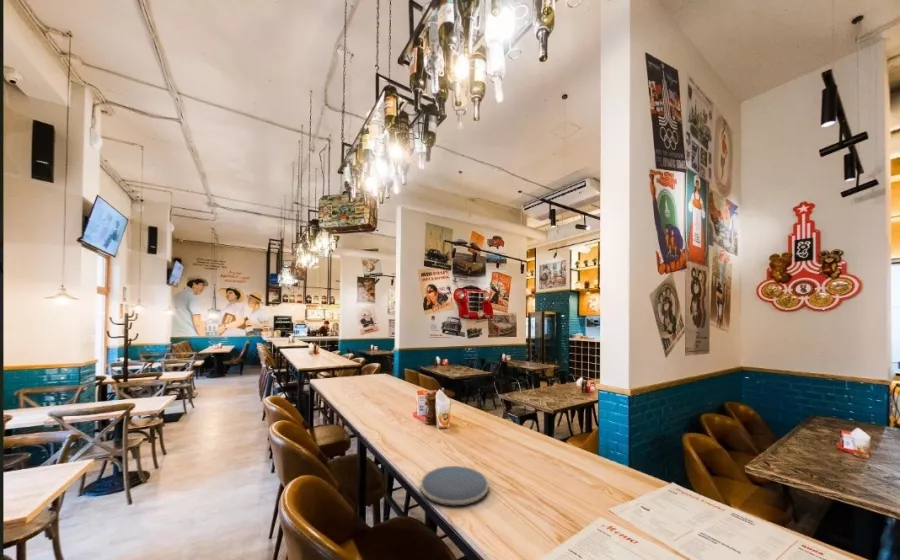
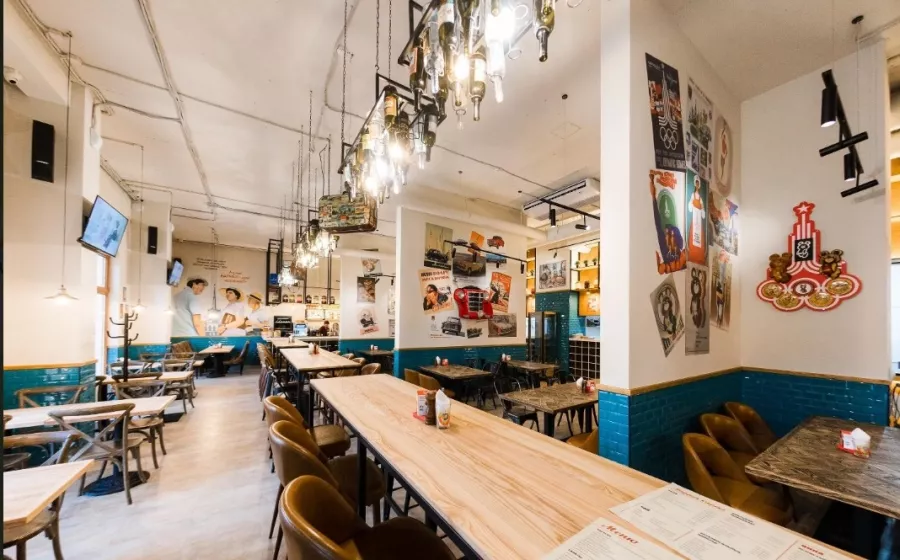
- plate [420,465,490,506]
